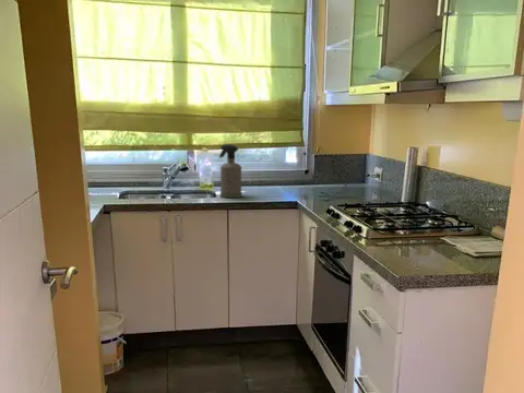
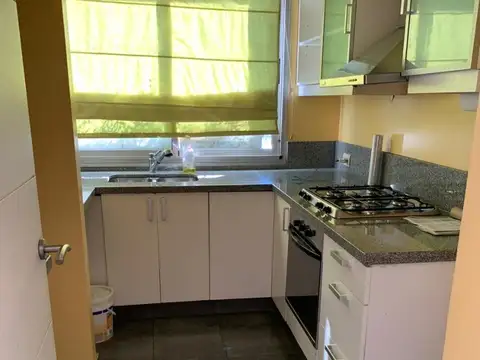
- spray bottle [218,143,243,199]
